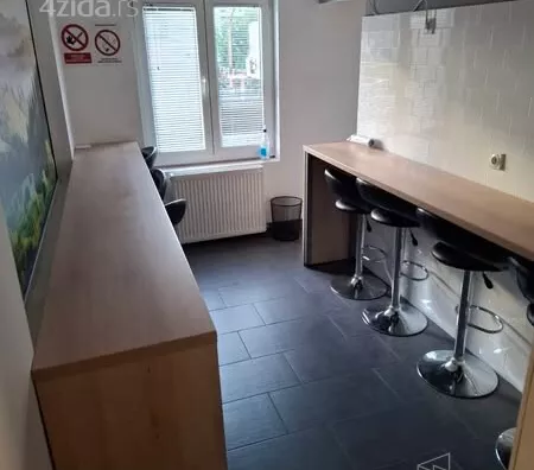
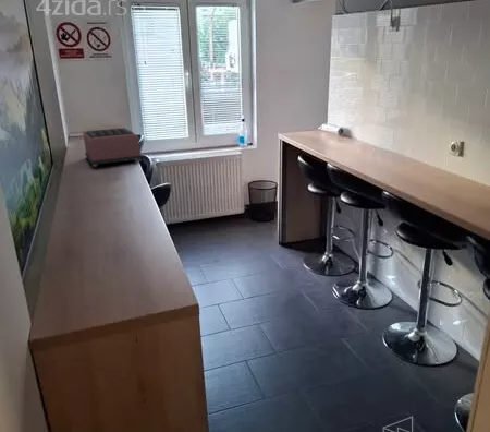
+ toaster [83,127,143,168]
